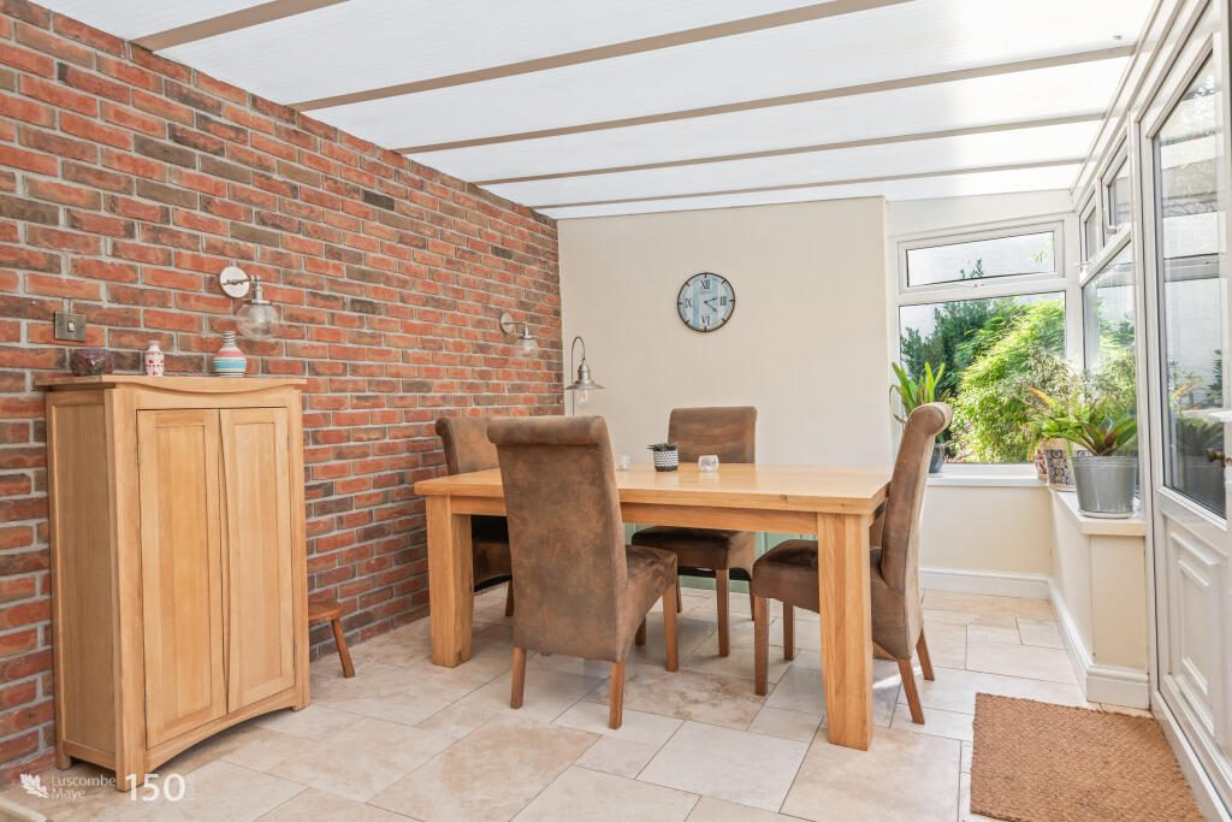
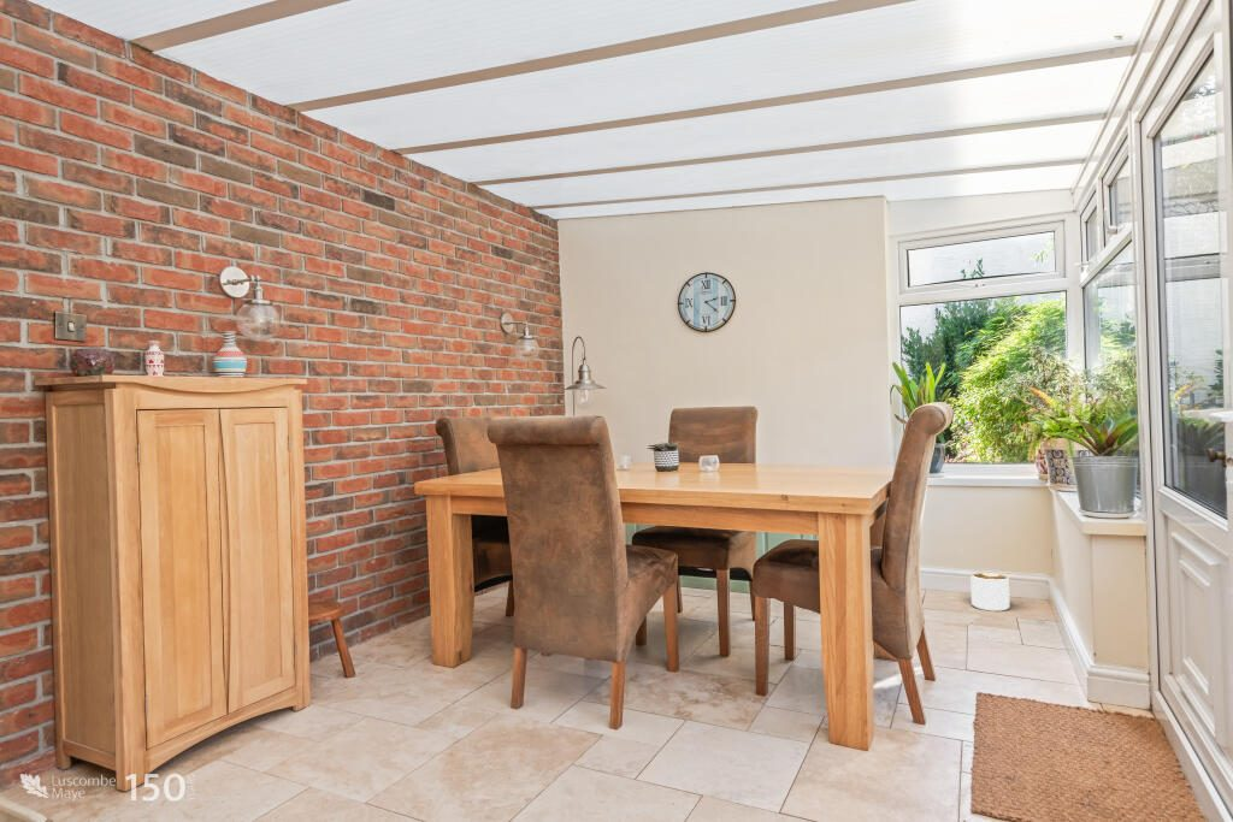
+ planter [971,572,1010,613]
